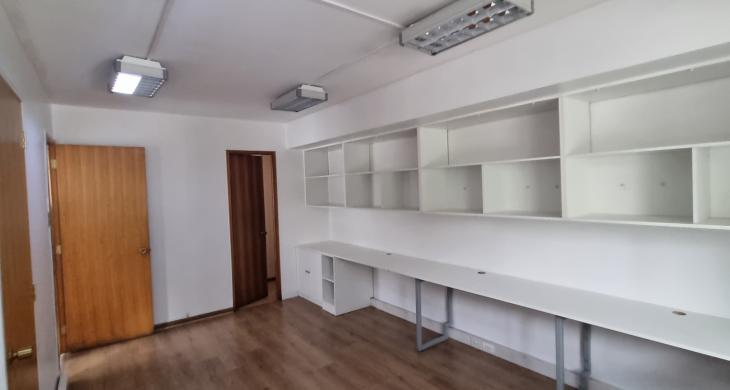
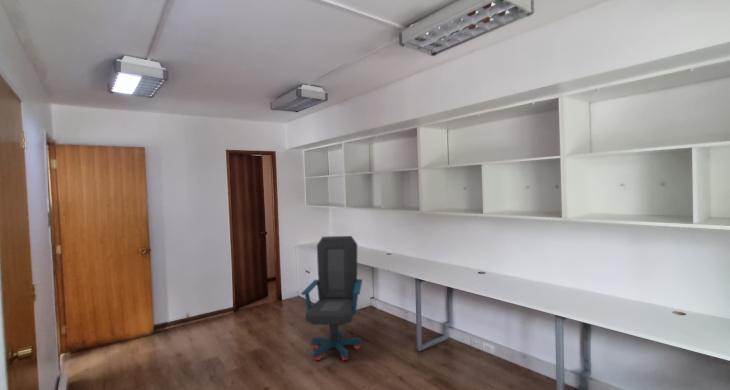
+ chair [300,235,363,361]
